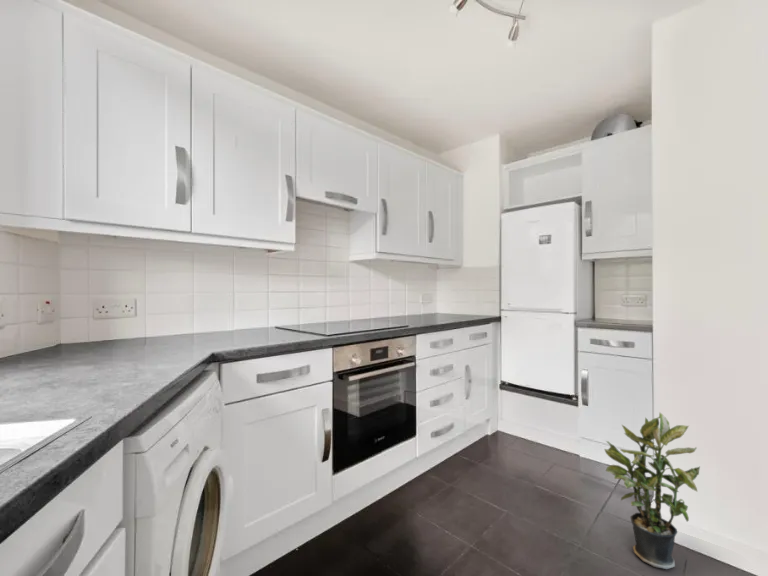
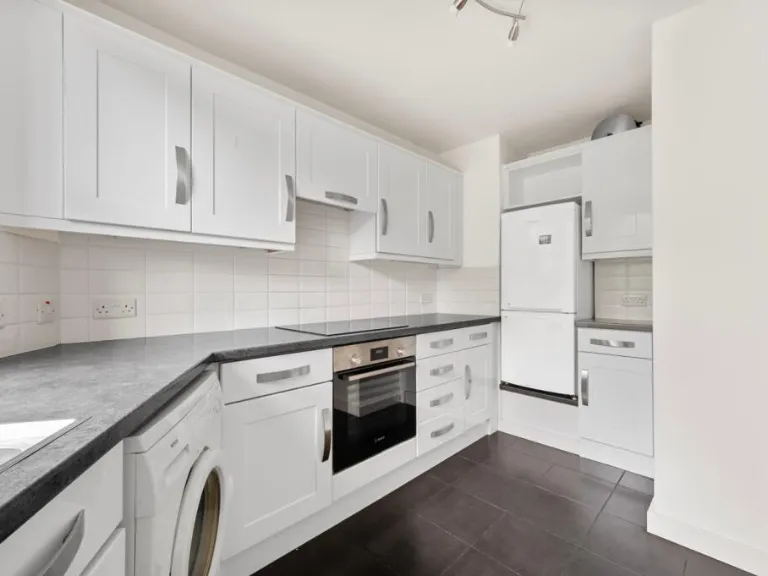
- potted plant [603,411,701,570]
